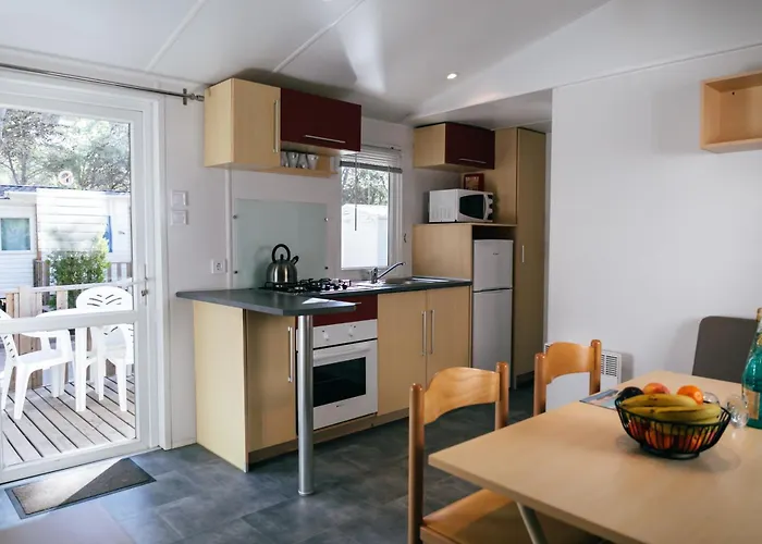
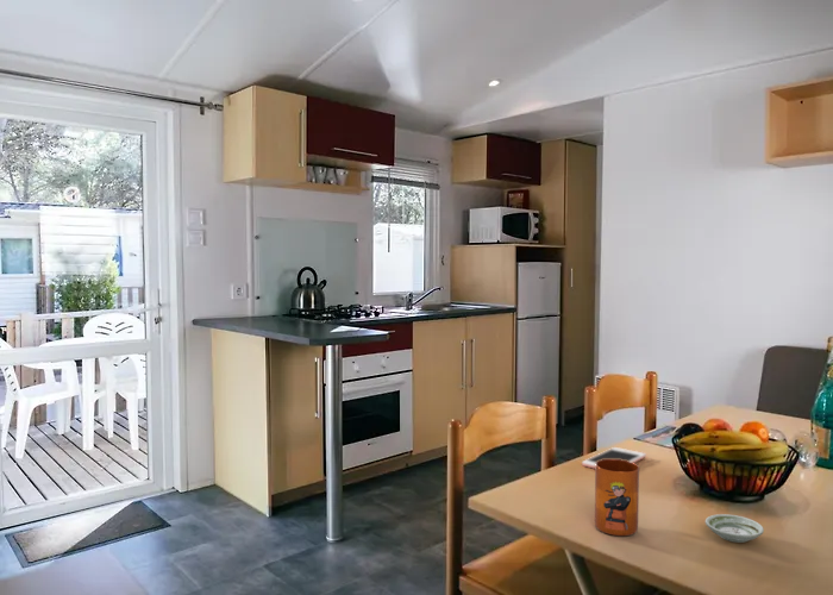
+ cell phone [581,446,647,470]
+ saucer [704,513,765,544]
+ mug [594,459,640,537]
